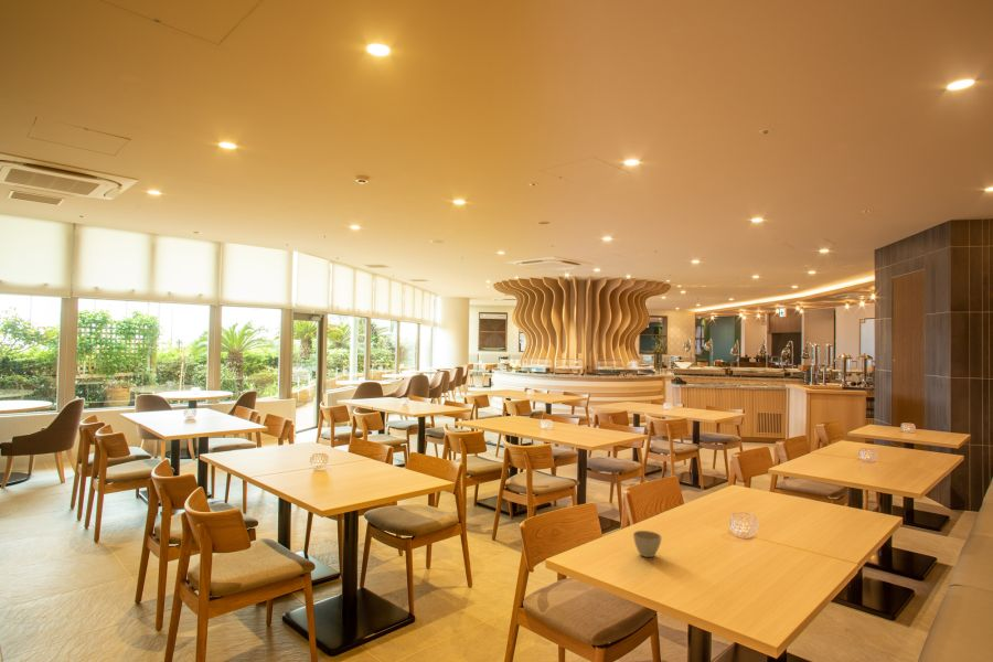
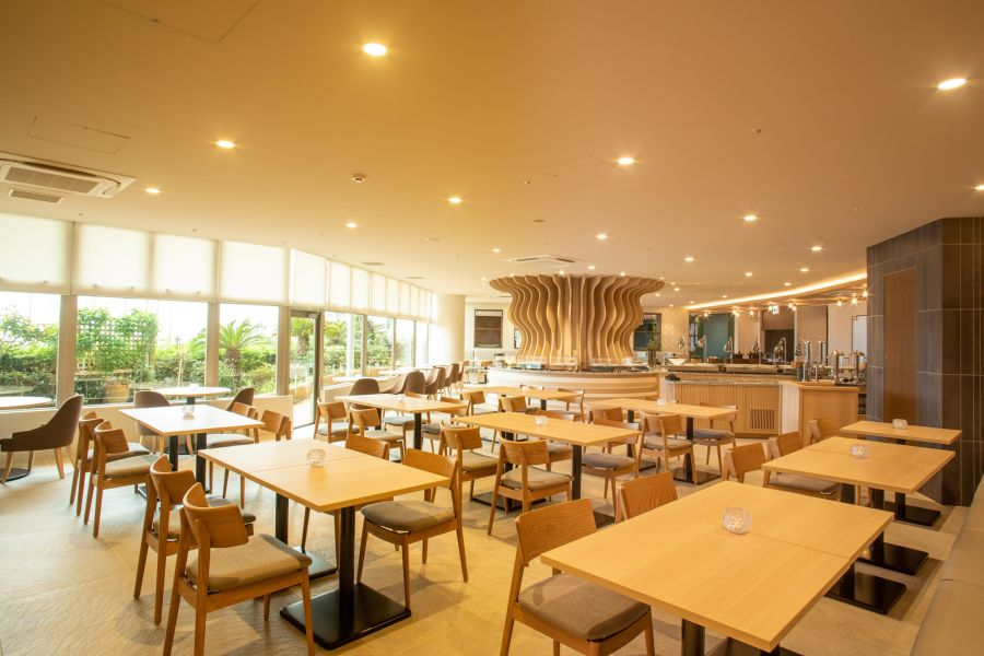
- flower pot [632,530,663,558]
